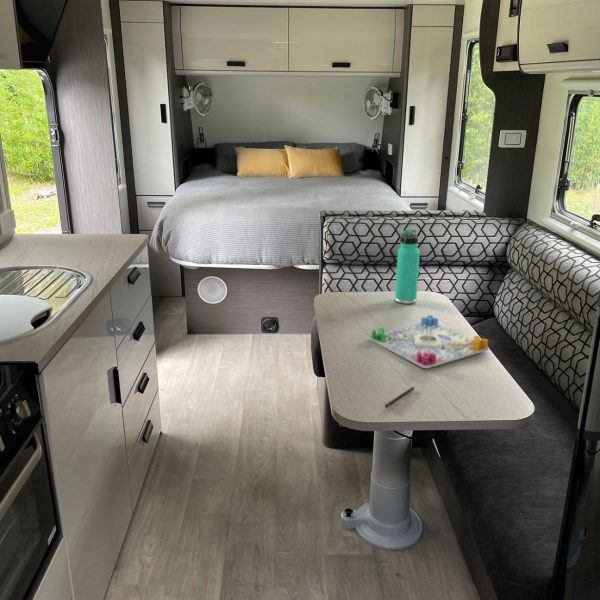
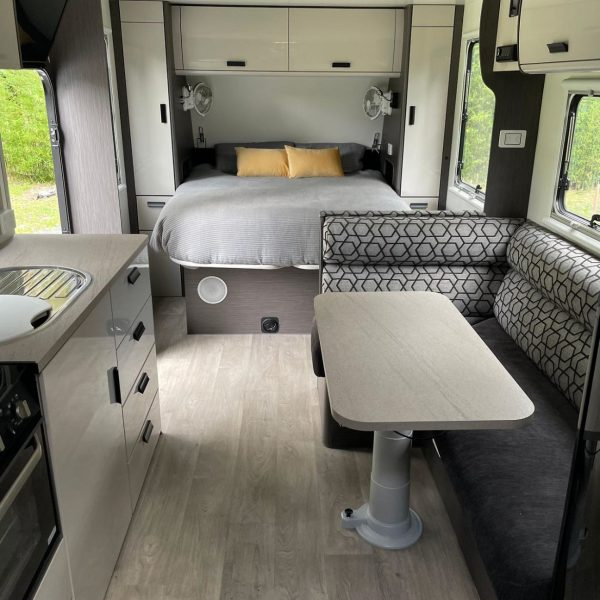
- thermos bottle [394,229,421,305]
- board game [368,314,490,369]
- pen [384,386,416,409]
